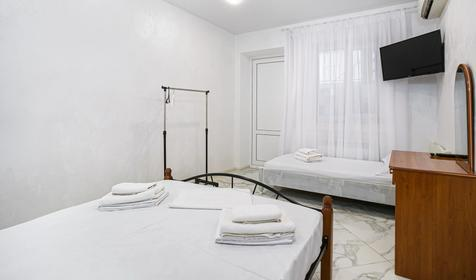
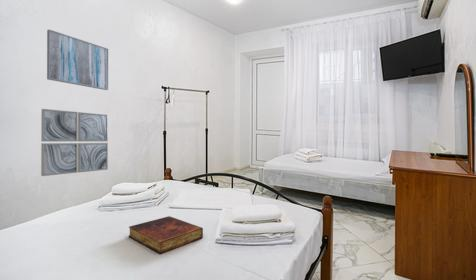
+ book [127,215,204,255]
+ wall art [46,28,109,91]
+ wall art [40,108,109,177]
